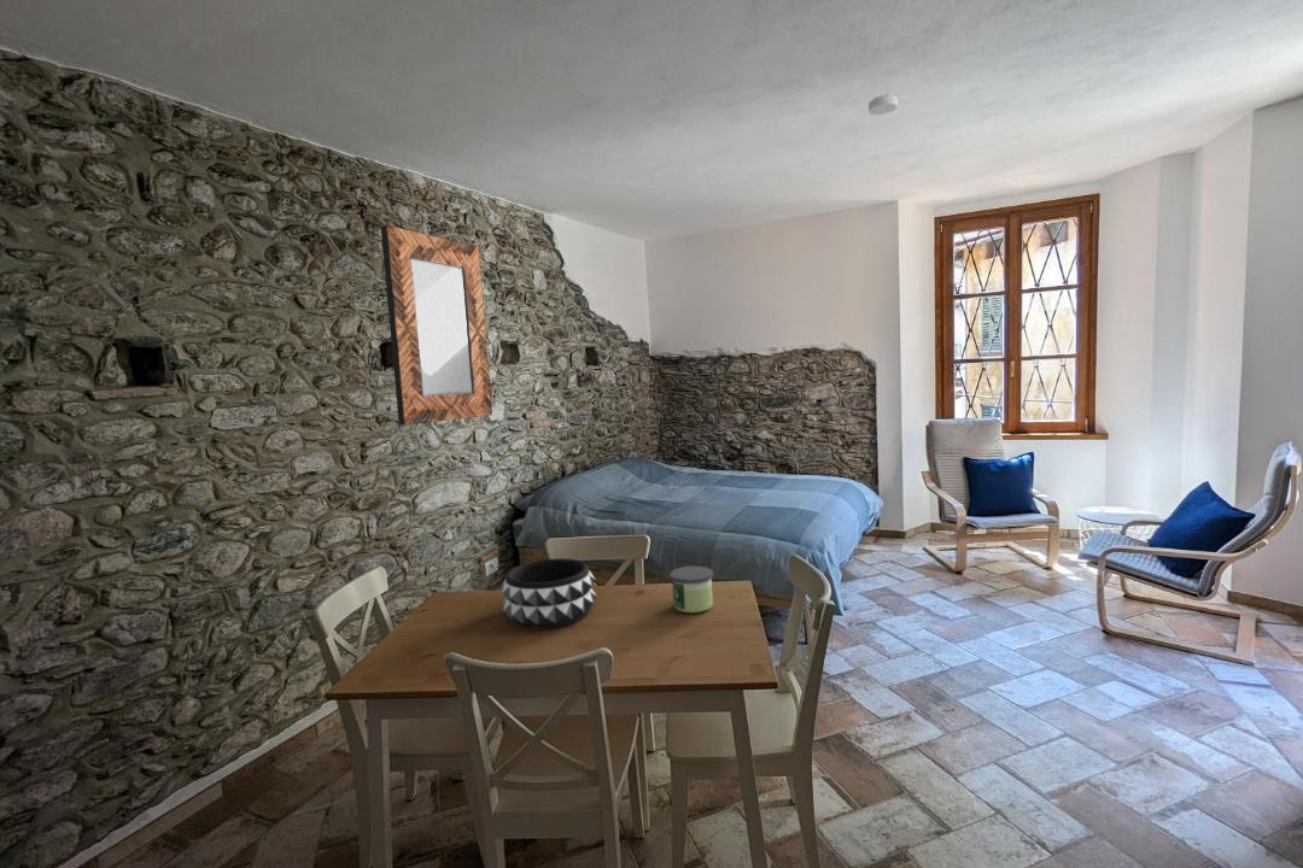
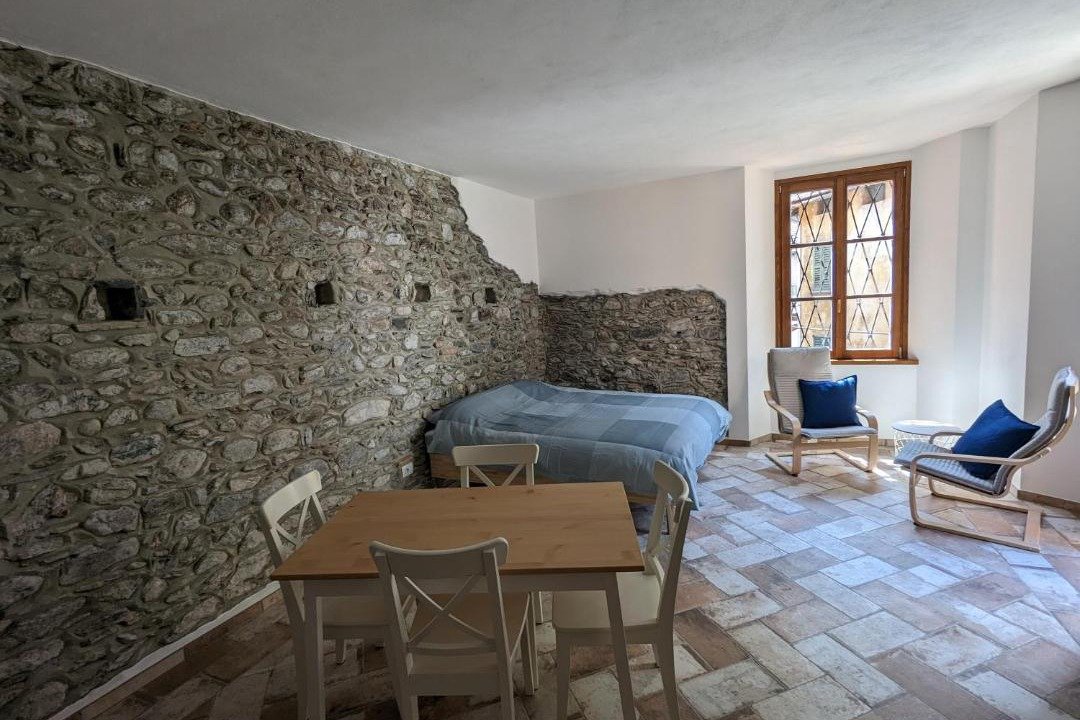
- decorative bowl [499,557,597,631]
- home mirror [380,224,493,427]
- candle [668,565,714,614]
- smoke detector [867,93,899,116]
